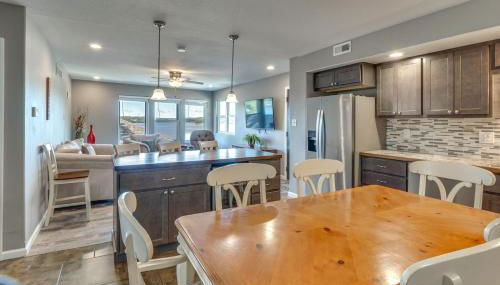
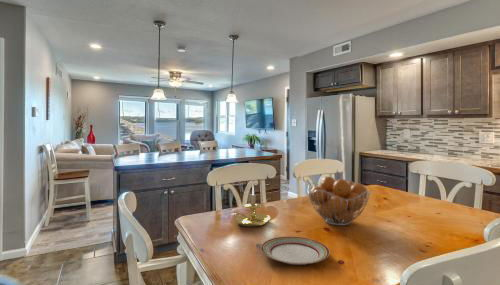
+ candle holder [231,185,271,228]
+ plate [260,236,330,266]
+ fruit basket [307,175,371,226]
